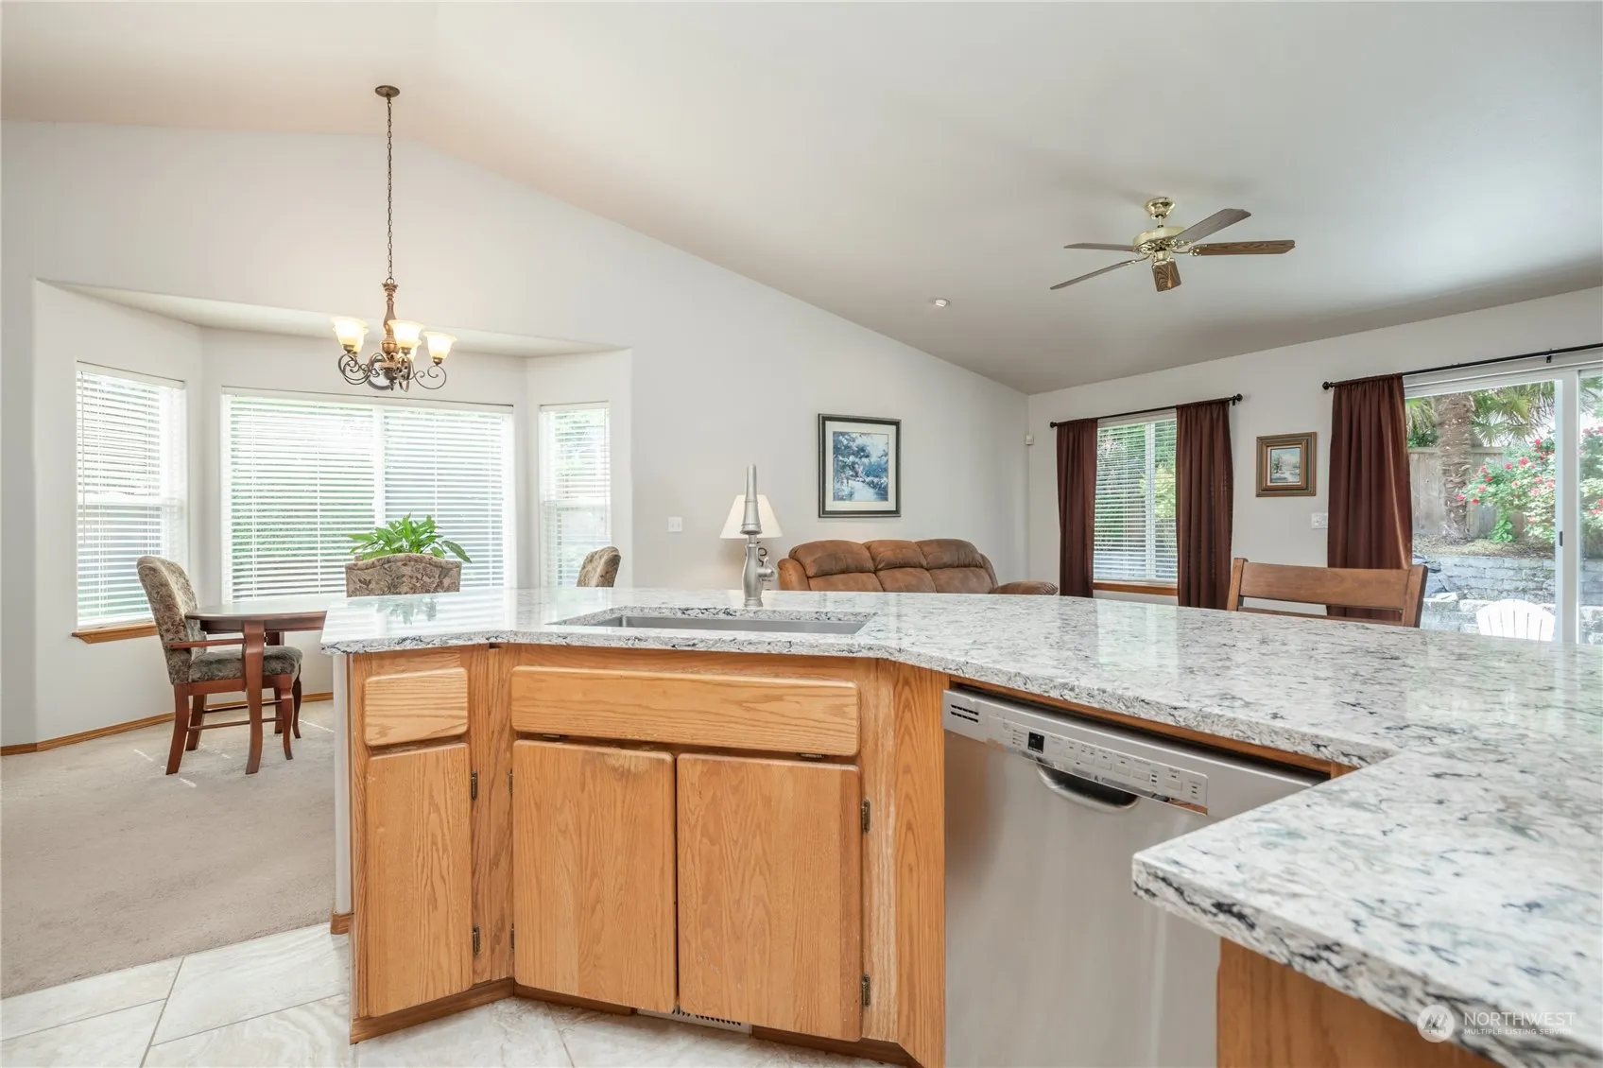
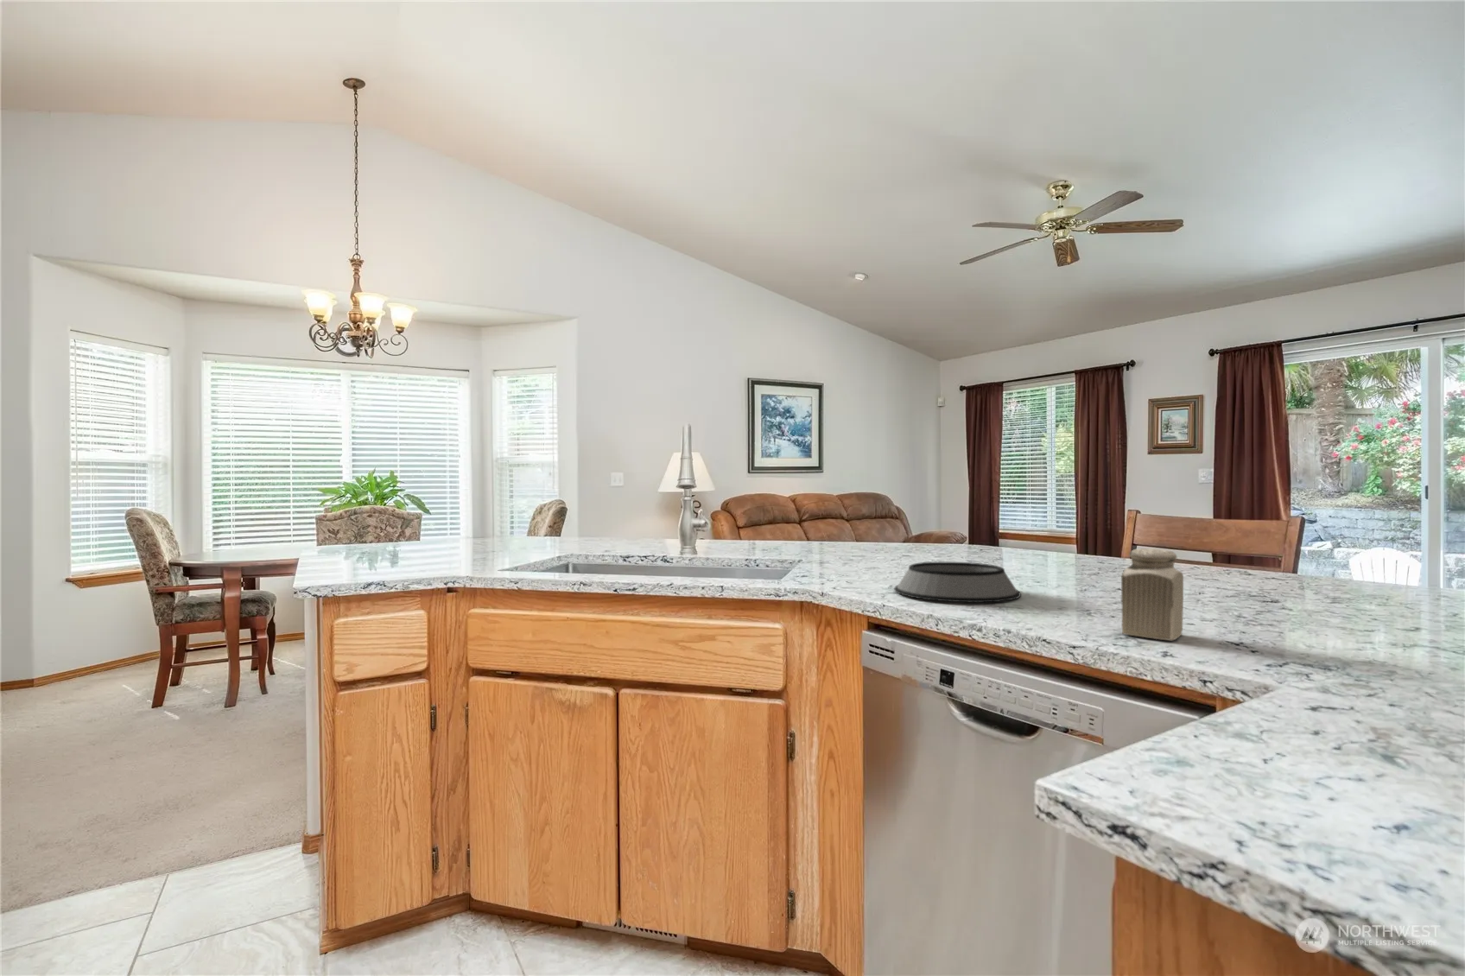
+ bowl [893,561,1022,602]
+ salt shaker [1121,548,1184,640]
